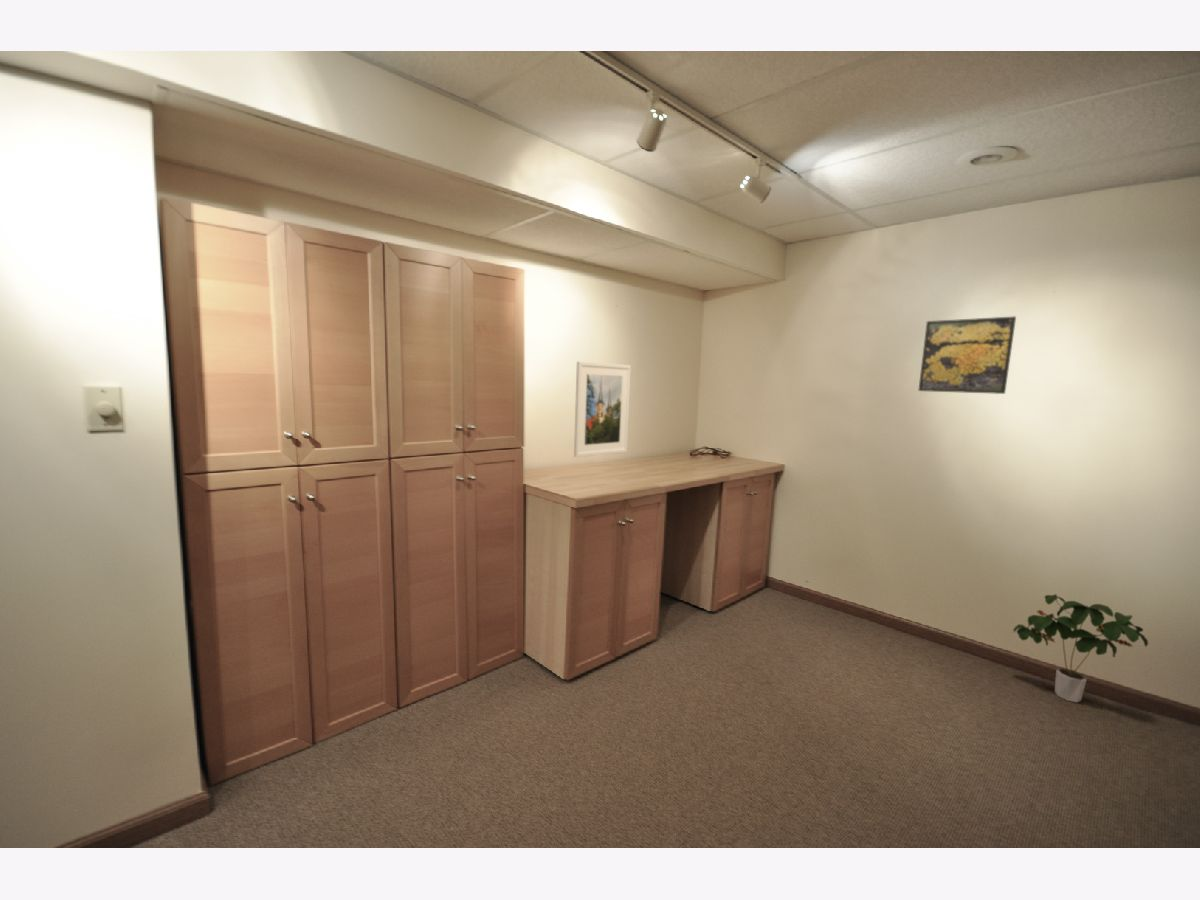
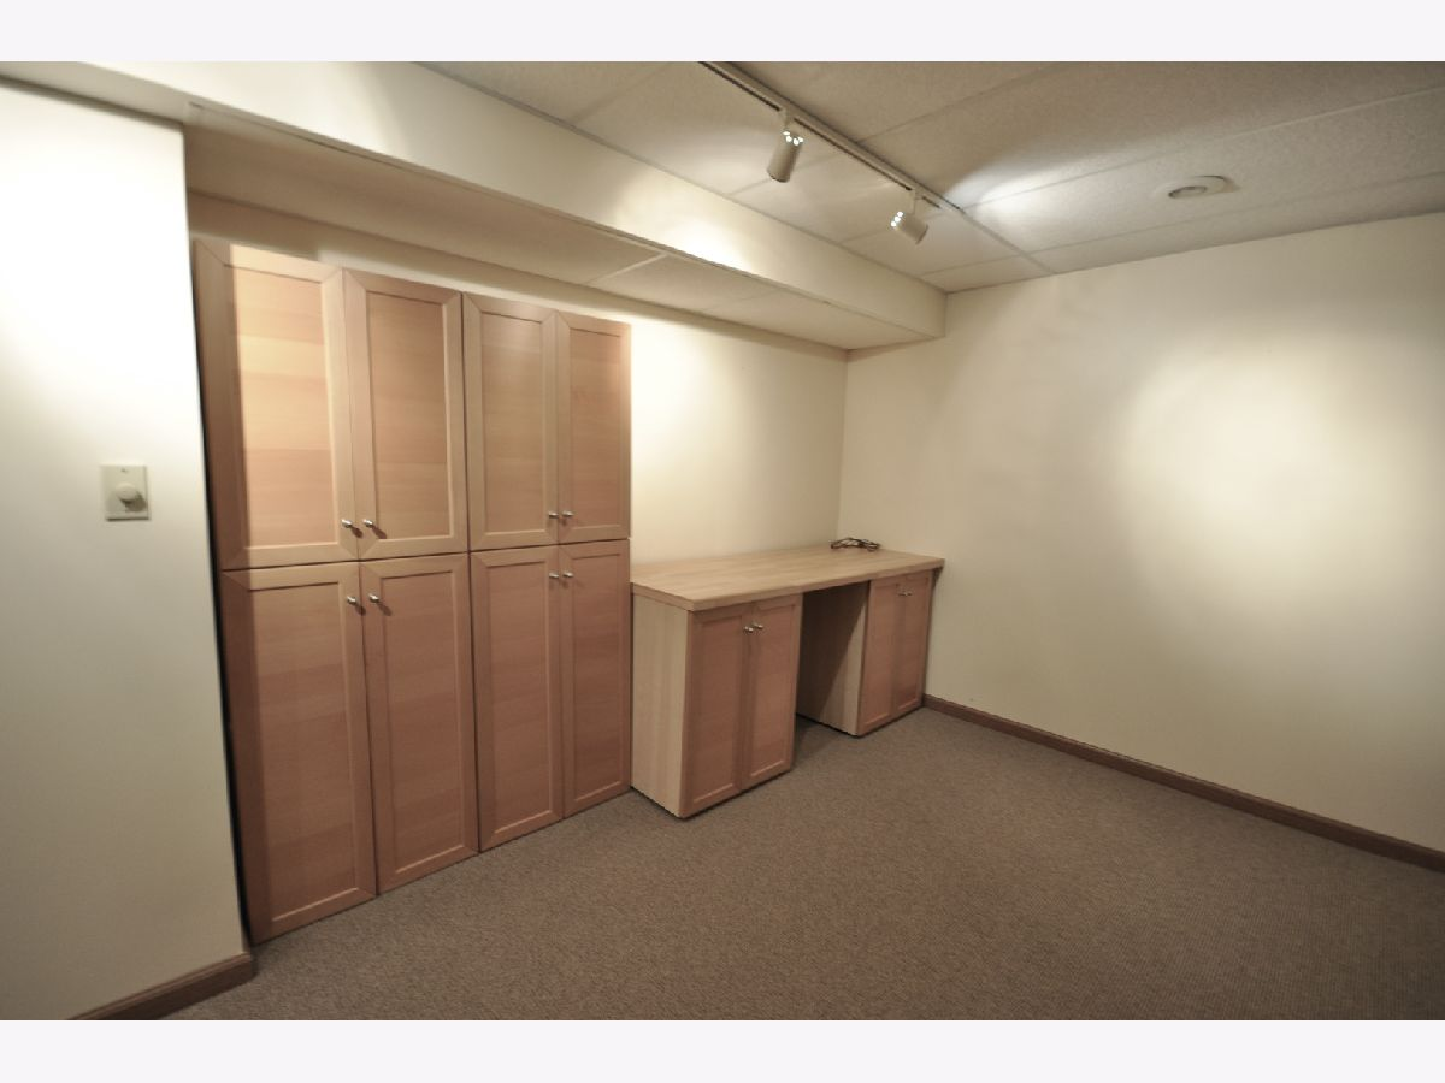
- potted plant [1012,593,1149,703]
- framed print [917,315,1017,395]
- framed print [573,360,632,458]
